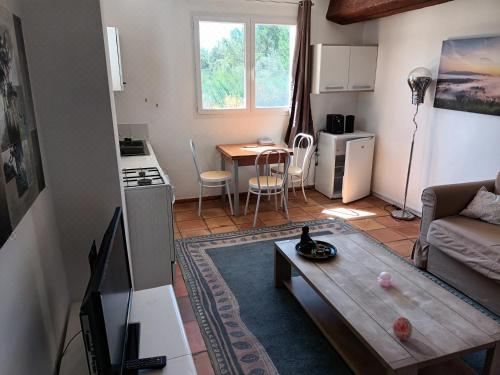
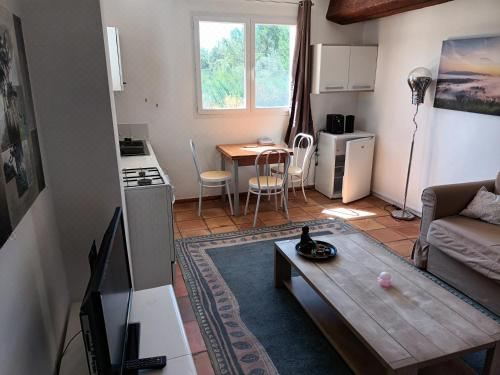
- decorative egg [392,316,414,341]
